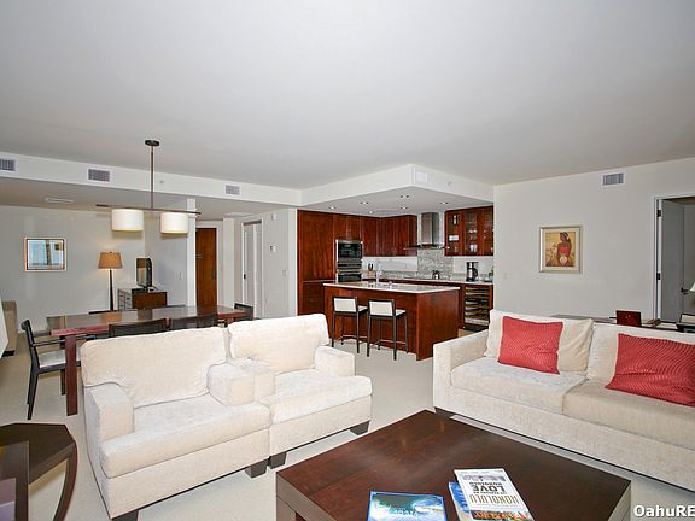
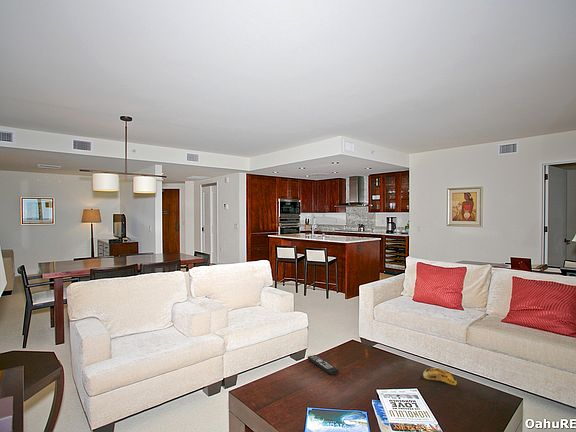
+ remote control [307,354,340,376]
+ banana [417,367,458,387]
